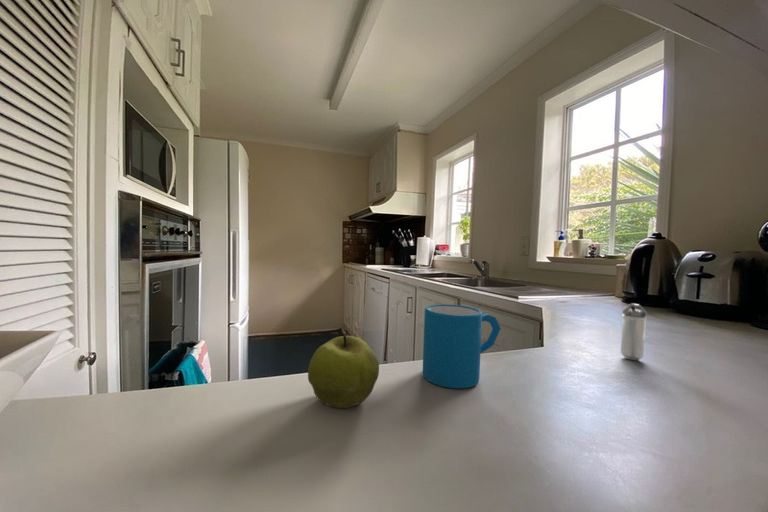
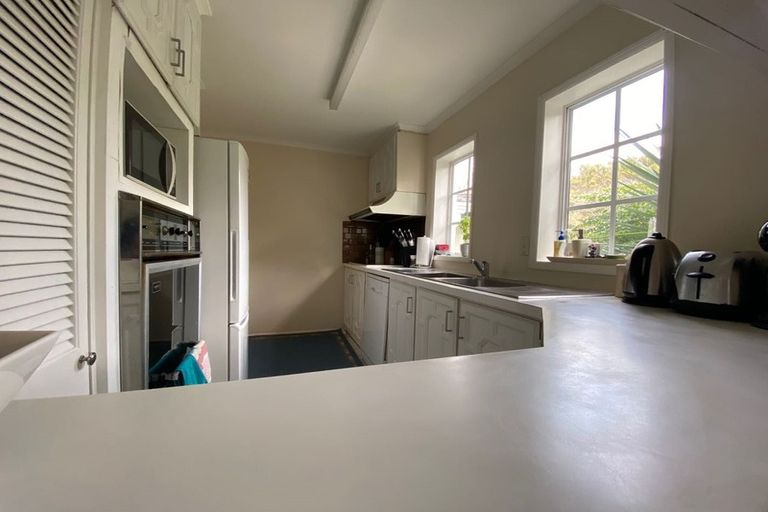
- mug [422,303,502,389]
- apple [307,335,380,409]
- shaker [620,302,648,361]
